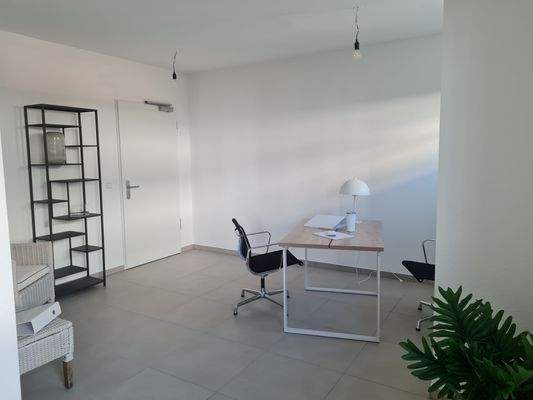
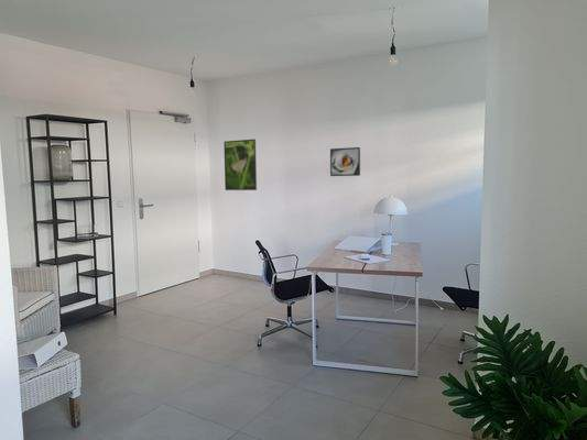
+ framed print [222,139,258,191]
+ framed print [329,146,361,177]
